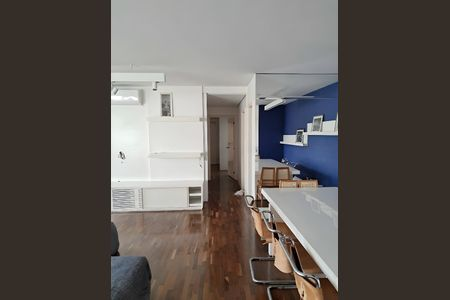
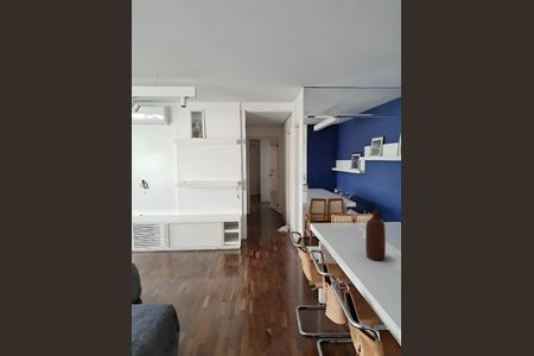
+ bottle [364,209,387,261]
